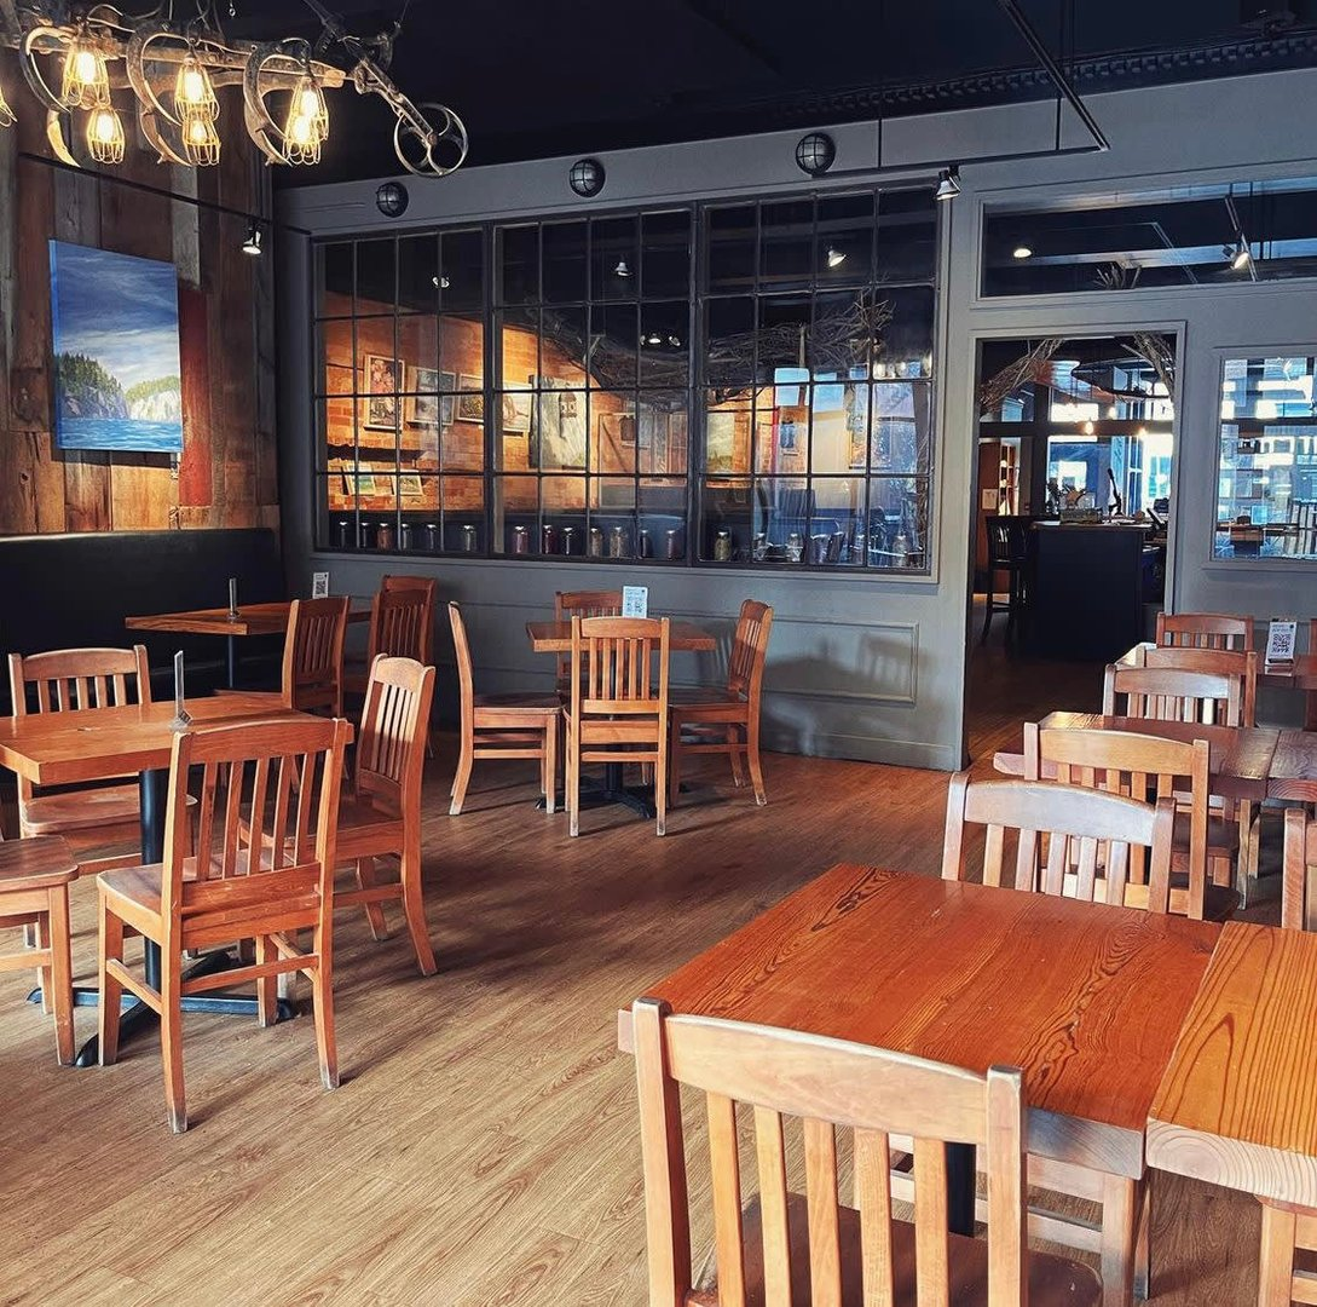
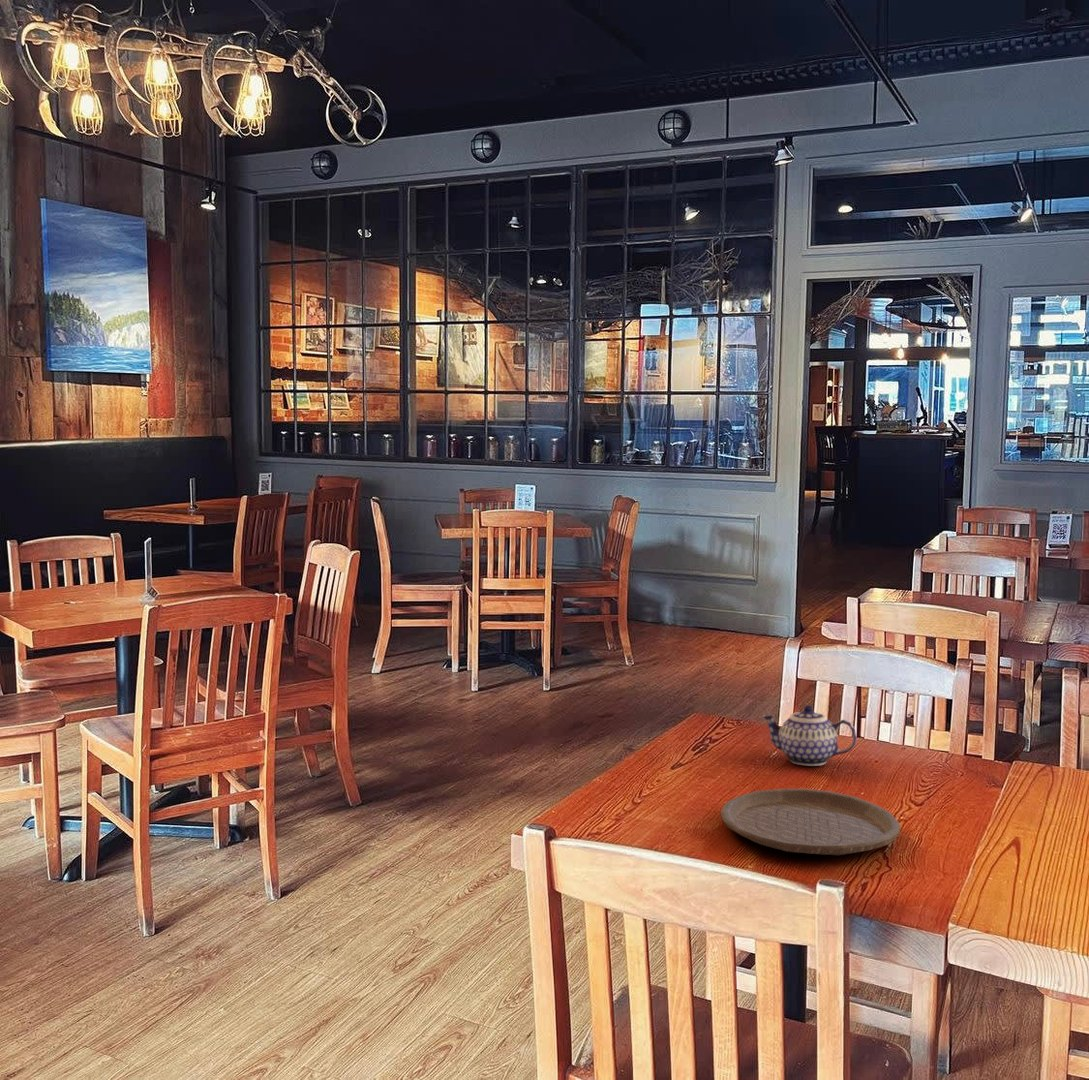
+ plate [720,787,901,856]
+ teapot [762,704,858,767]
